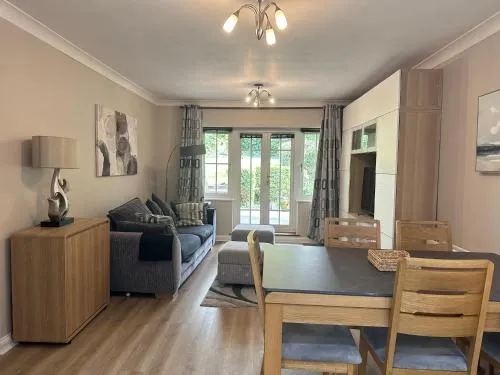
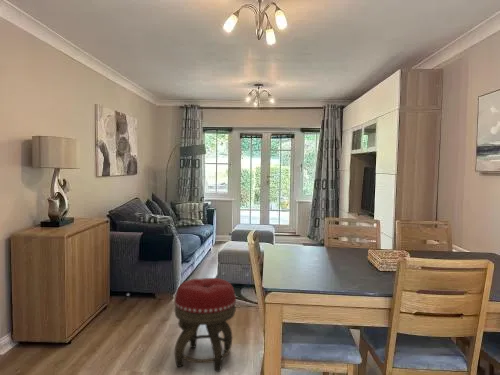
+ footstool [173,277,237,373]
